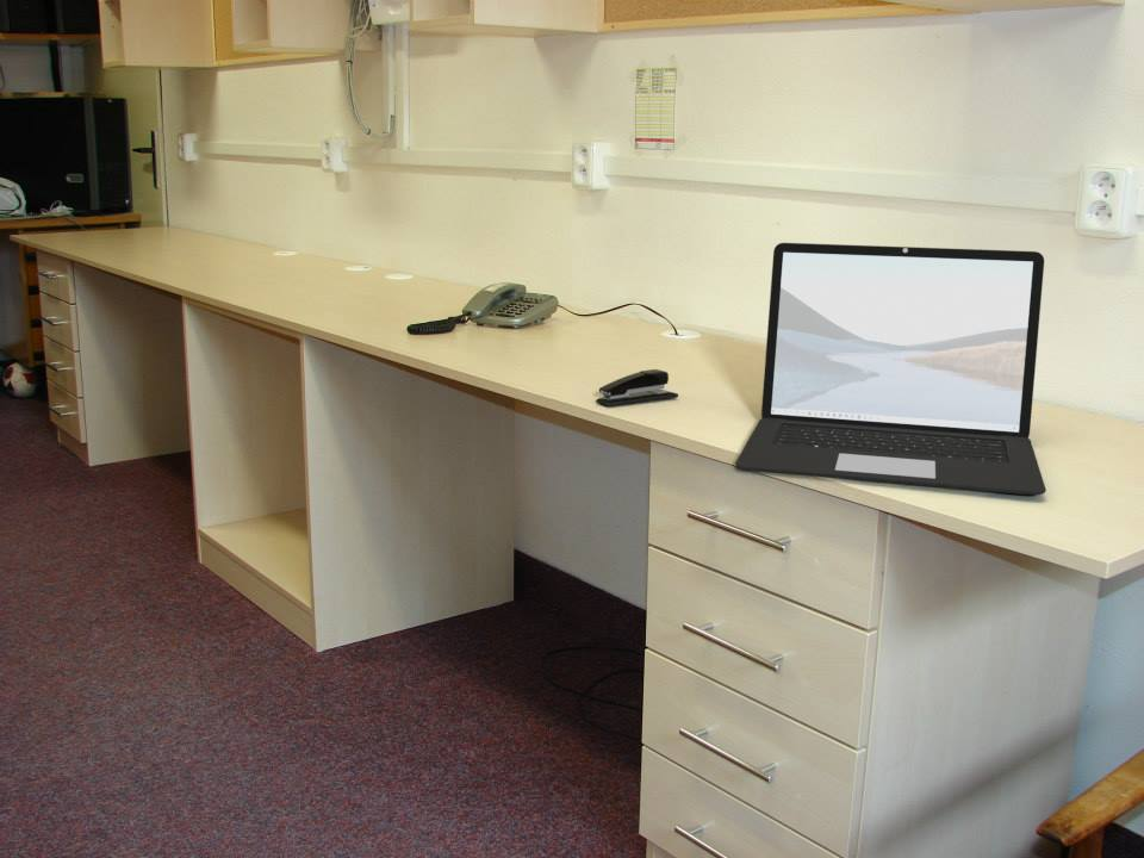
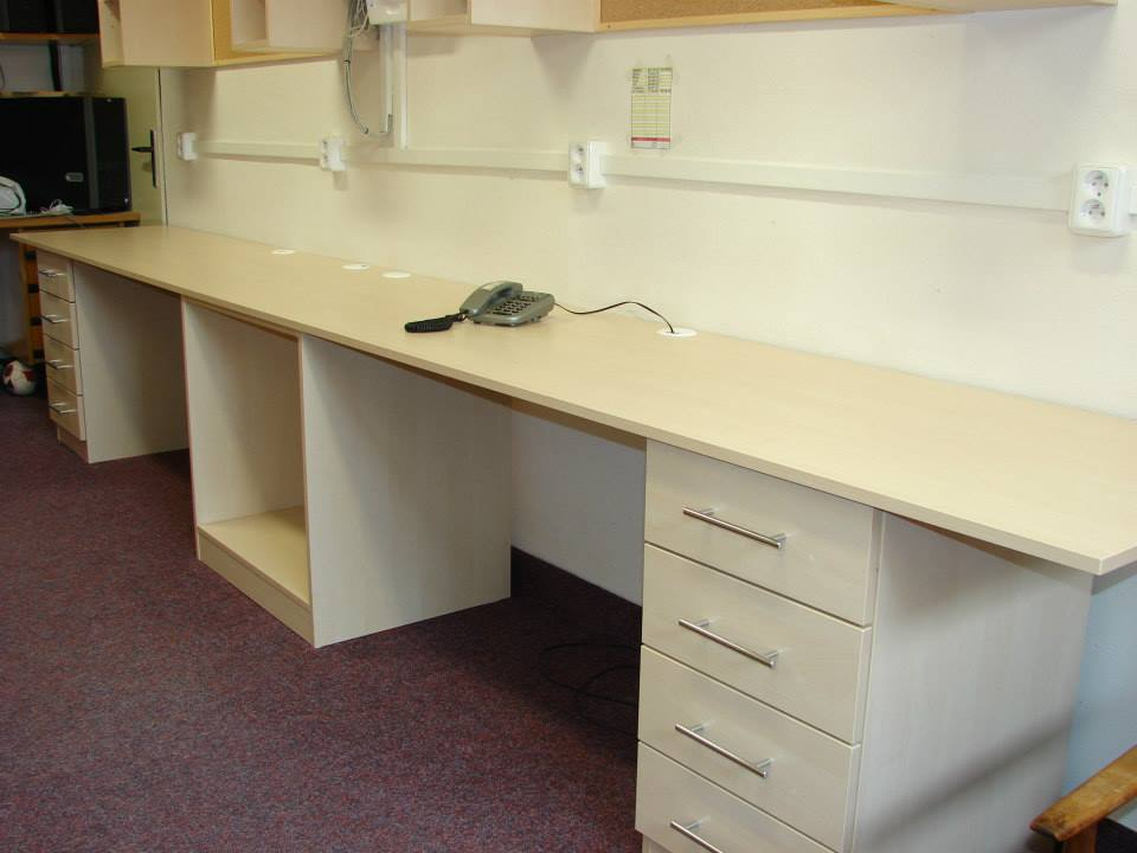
- stapler [595,368,679,408]
- laptop [734,242,1047,496]
